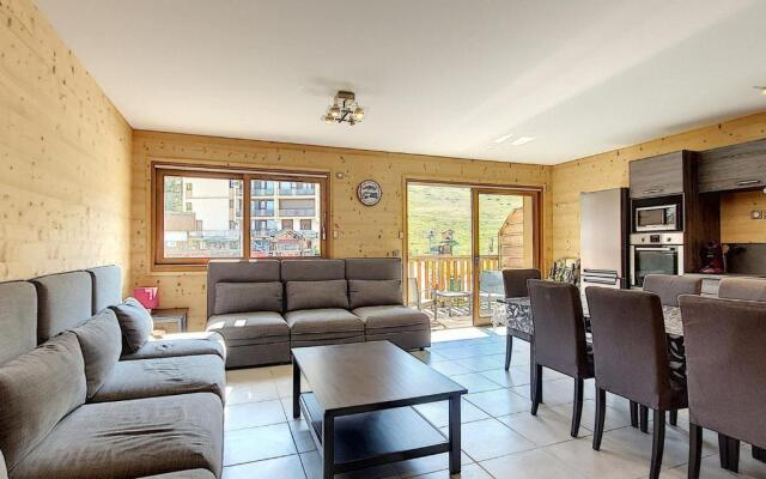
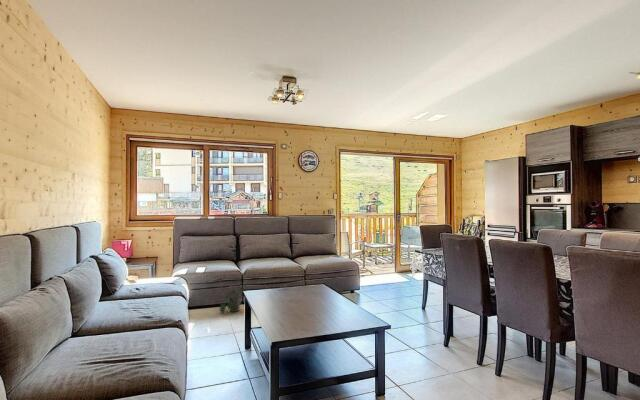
+ potted plant [215,285,245,314]
